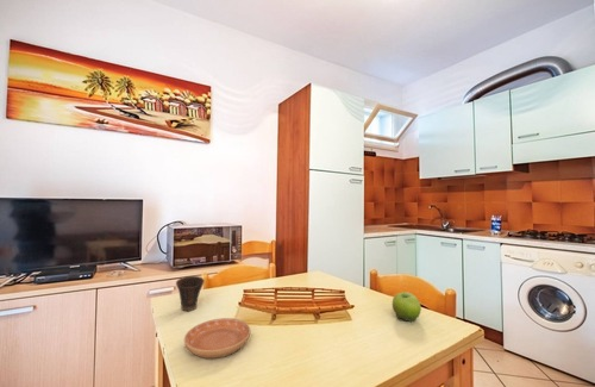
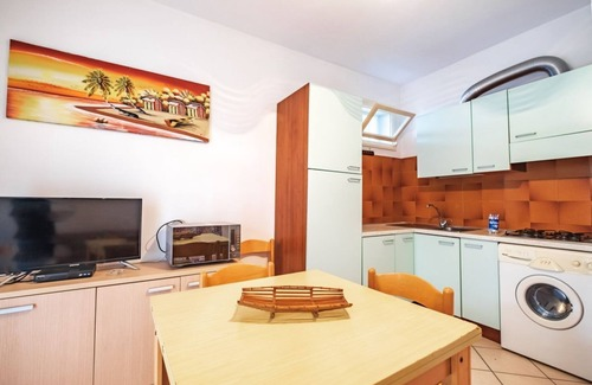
- cup [175,275,206,312]
- fruit [392,291,422,323]
- saucer [183,317,251,360]
